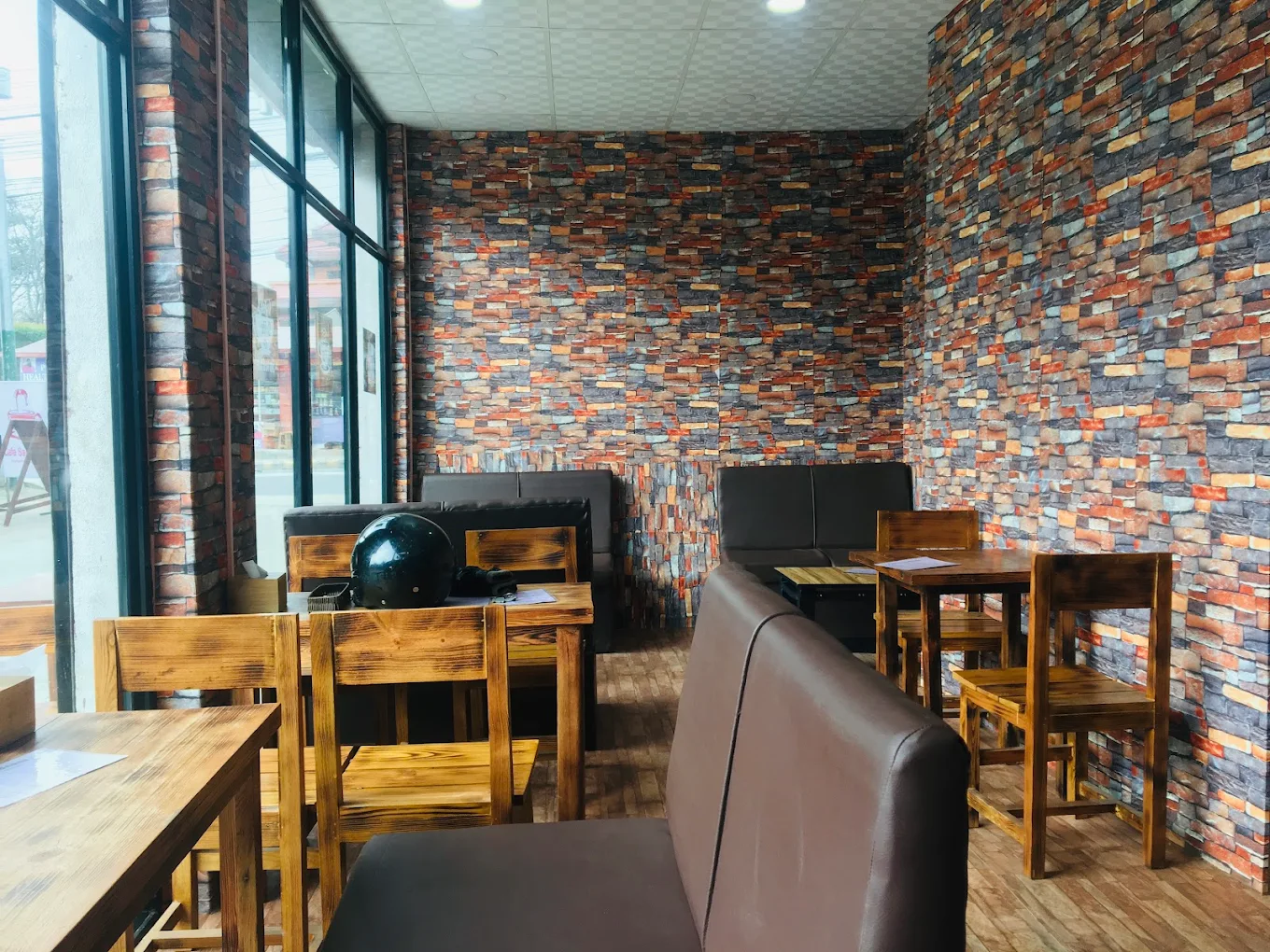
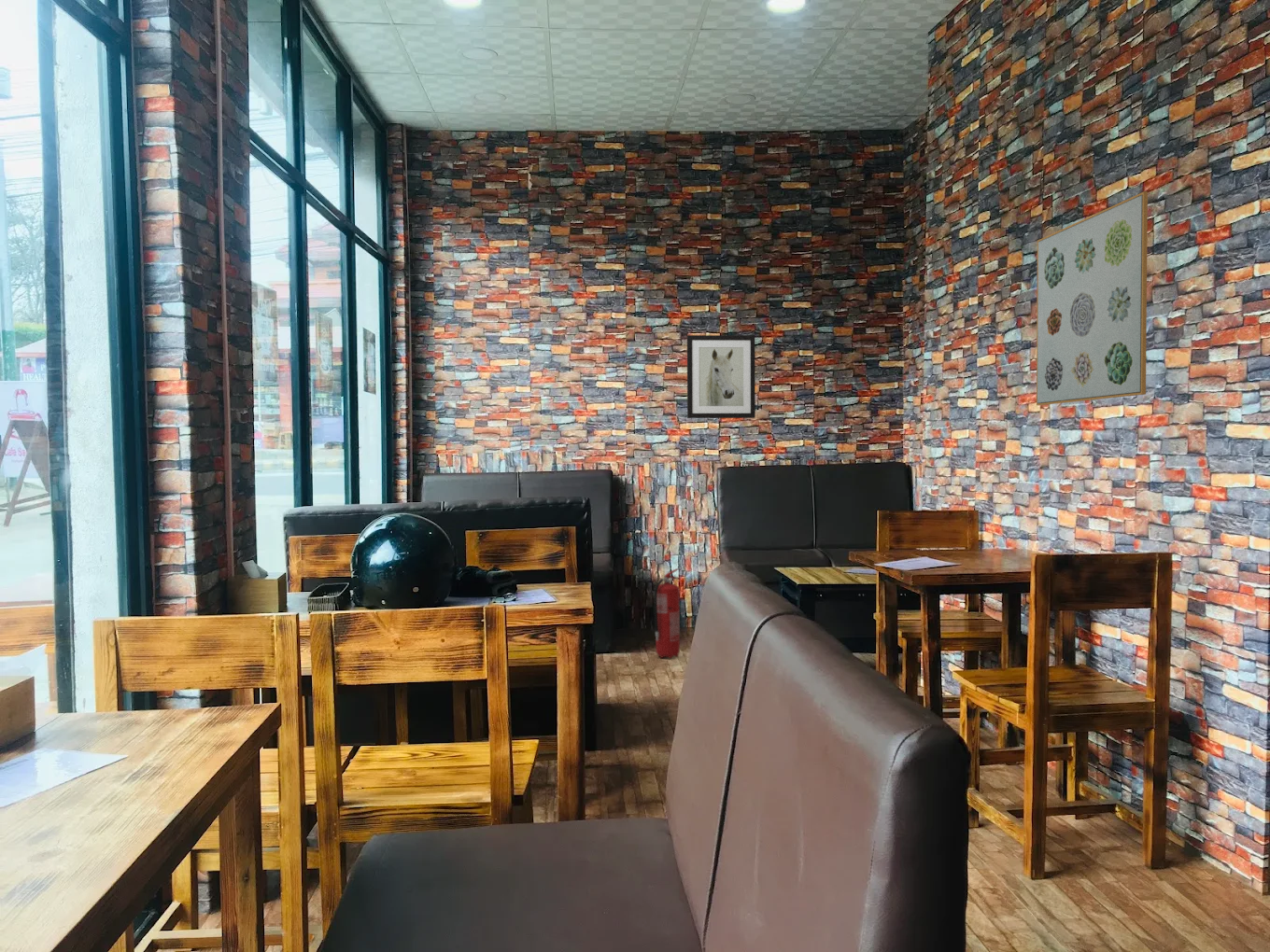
+ fire extinguisher [654,567,681,659]
+ wall art [686,334,756,419]
+ wall art [1036,190,1149,406]
